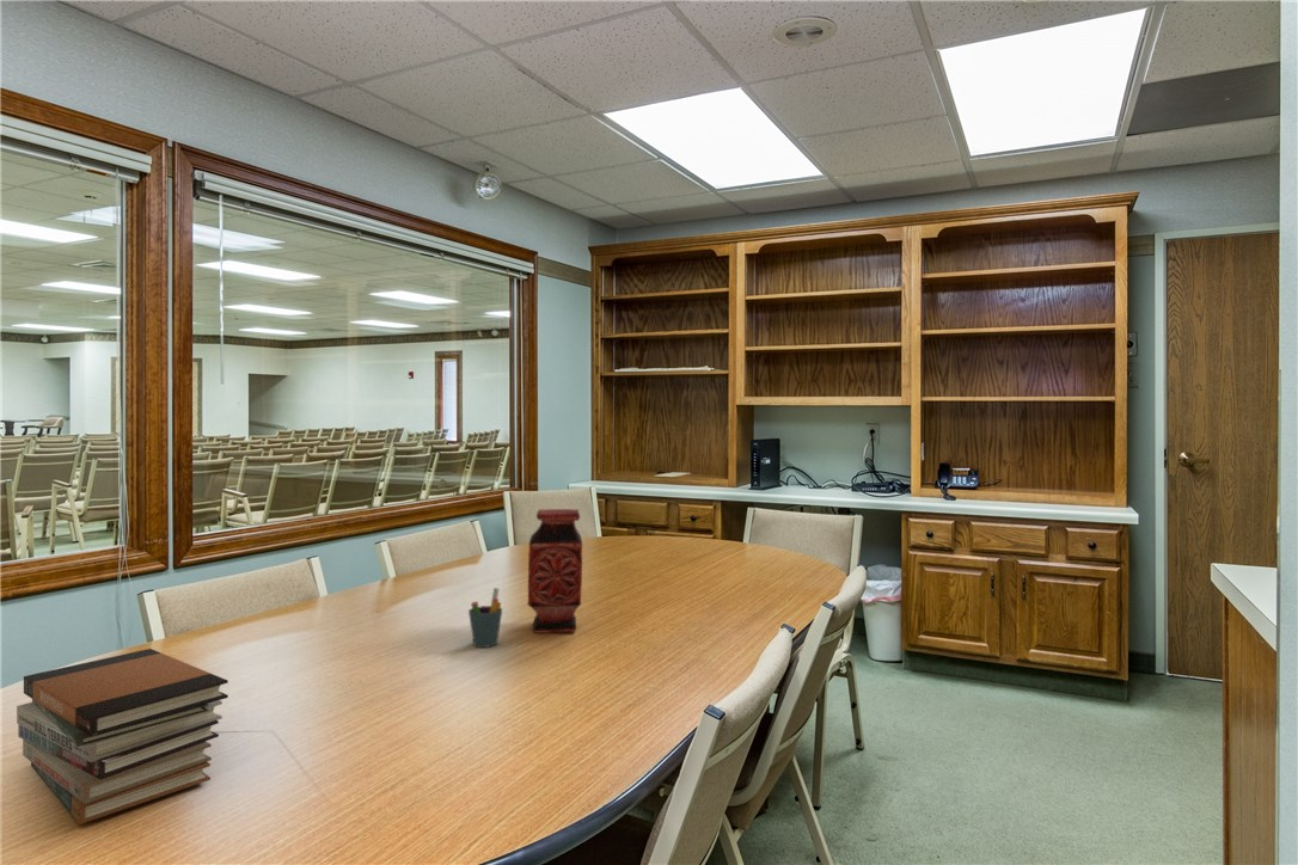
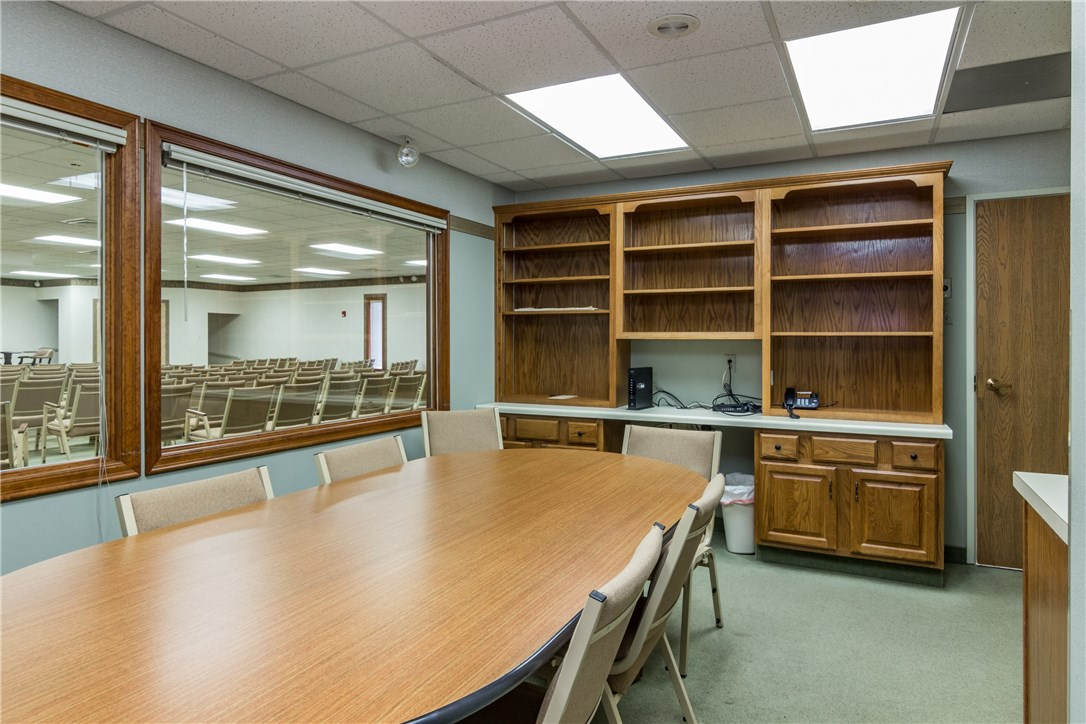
- vase [526,508,583,634]
- pen holder [467,587,503,649]
- book stack [16,648,229,826]
